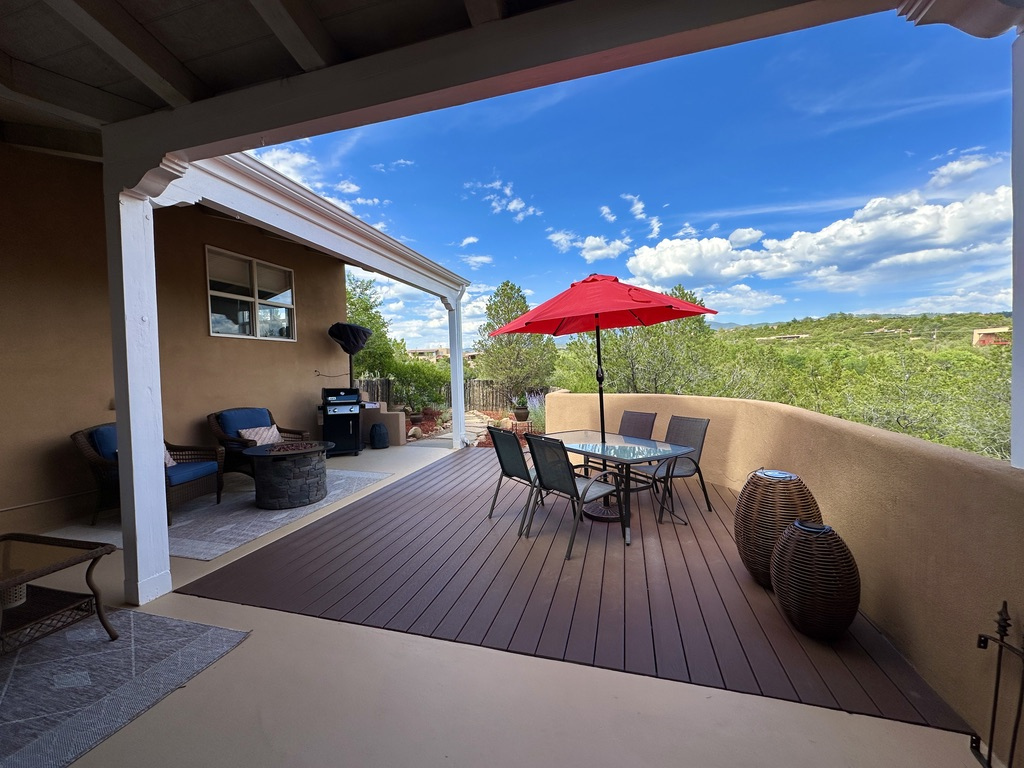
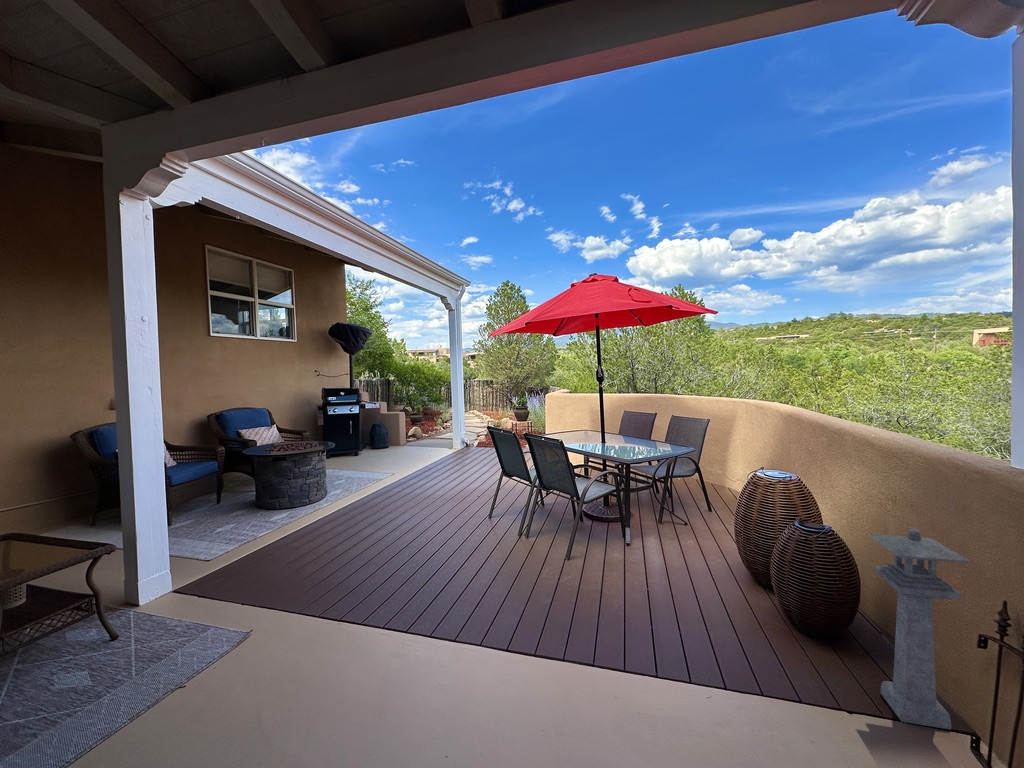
+ lantern [867,528,970,731]
